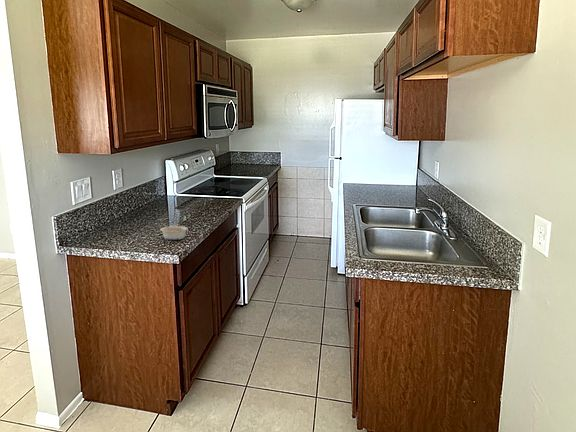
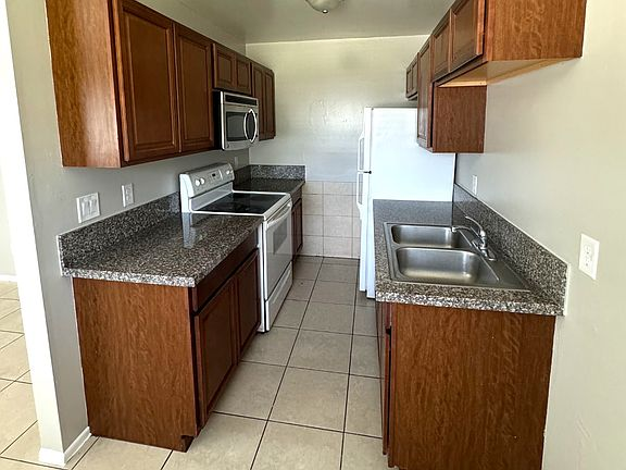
- legume [159,223,189,241]
